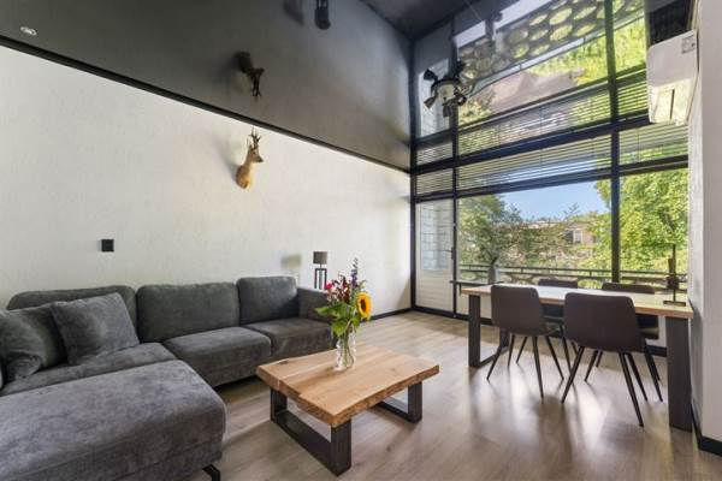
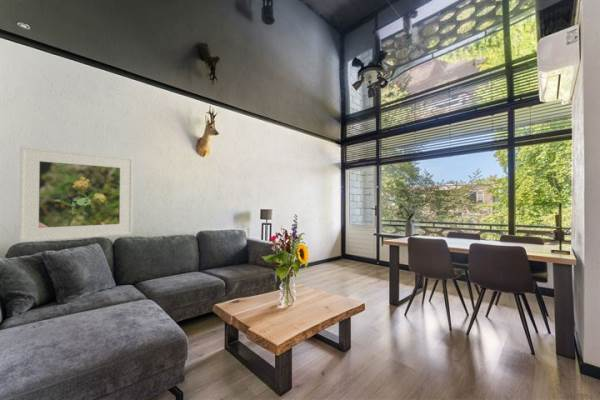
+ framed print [18,145,134,243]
